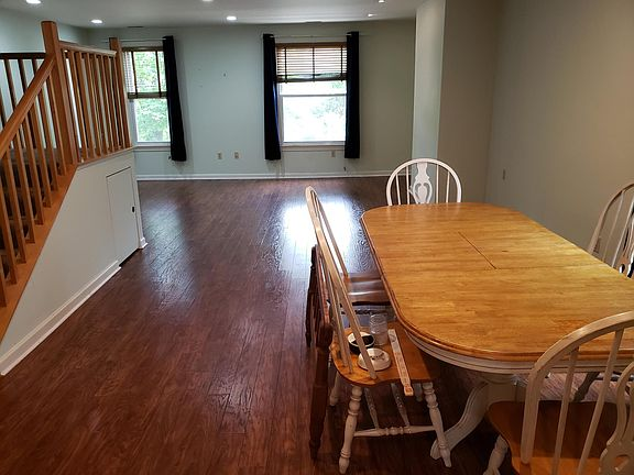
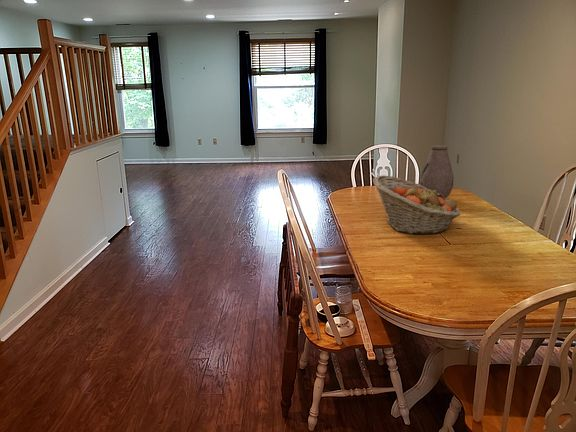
+ fruit basket [372,174,461,235]
+ vase [420,144,454,199]
